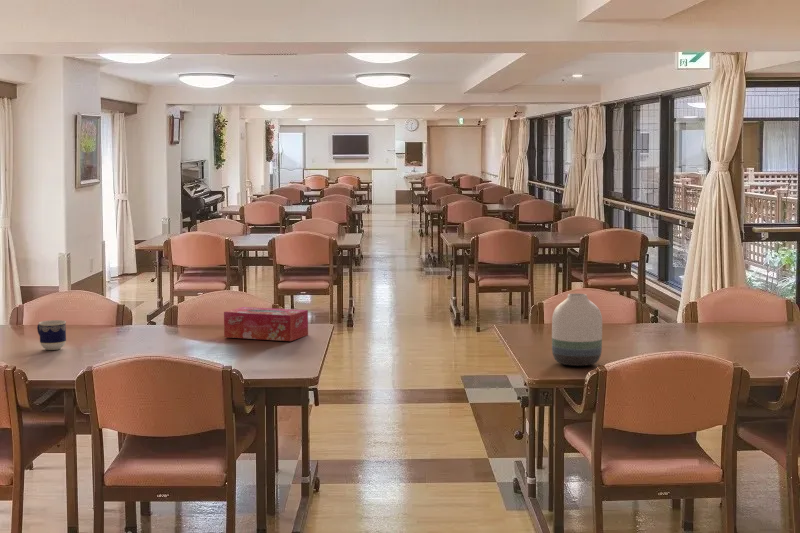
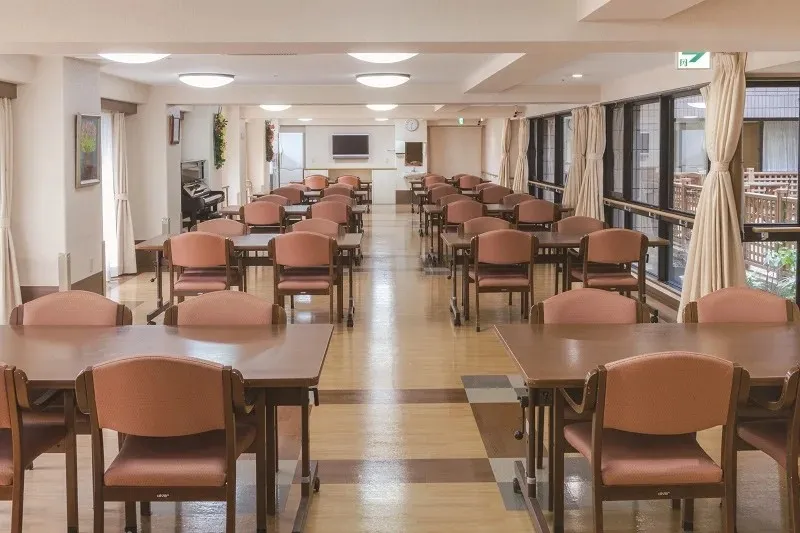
- tissue box [223,306,309,342]
- vase [551,293,603,367]
- cup [36,319,67,351]
